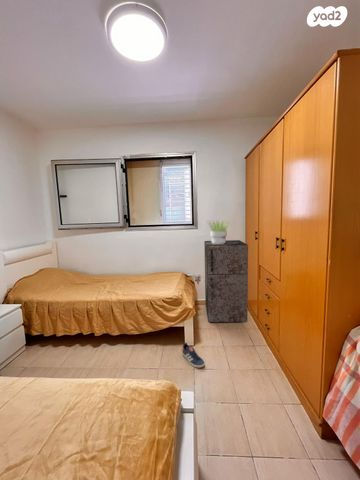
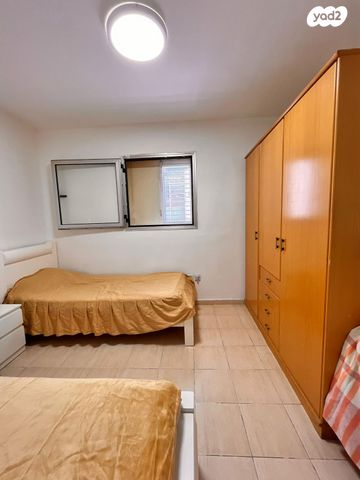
- storage cabinet [203,239,249,323]
- sneaker [181,342,206,368]
- potted plant [206,219,231,244]
